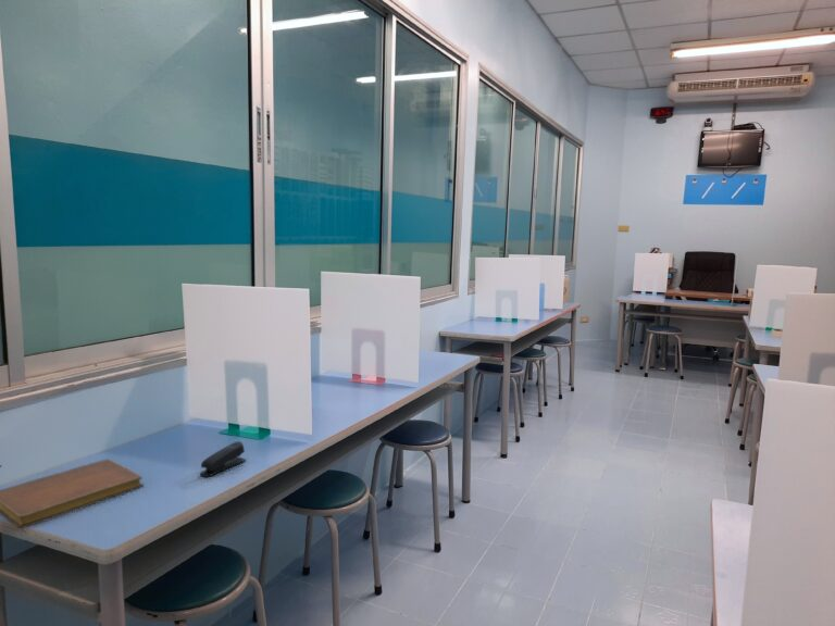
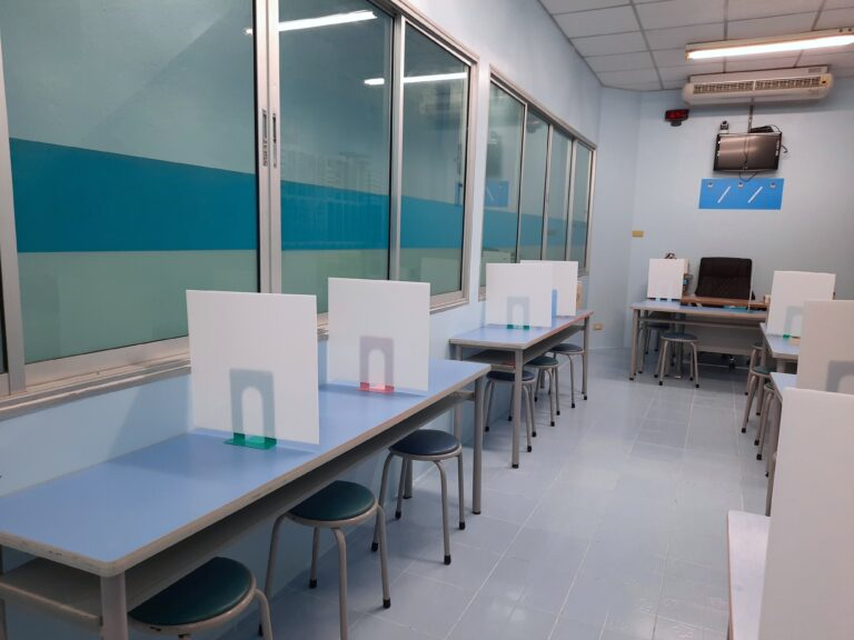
- notebook [0,458,145,529]
- stapler [199,440,247,477]
